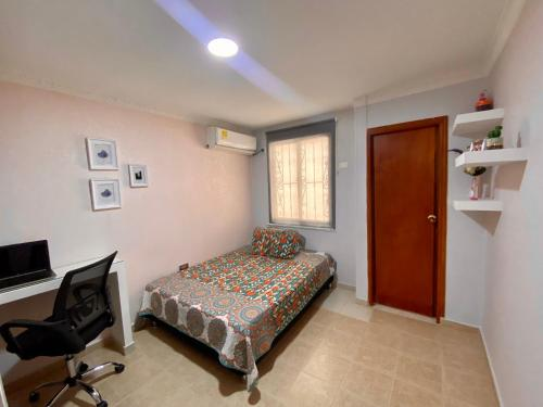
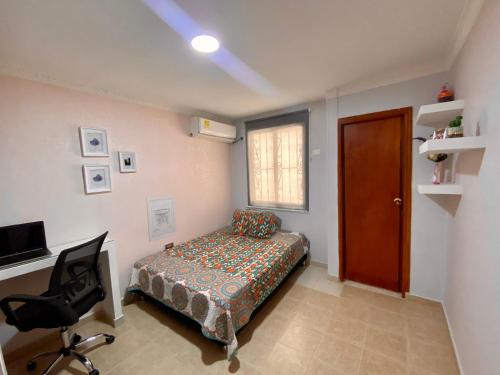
+ wall art [145,195,178,243]
